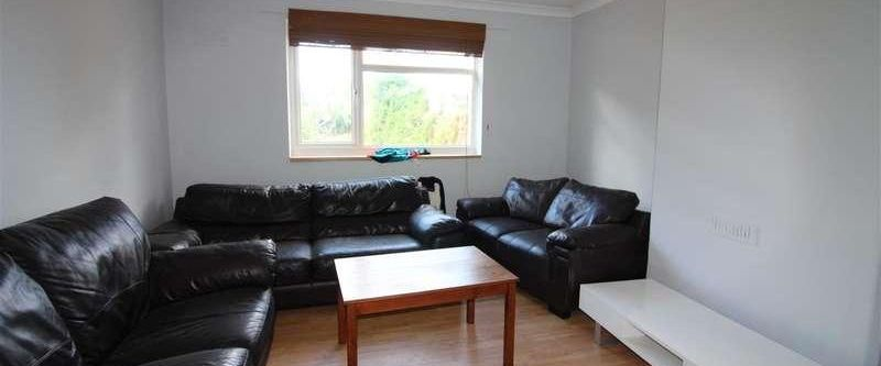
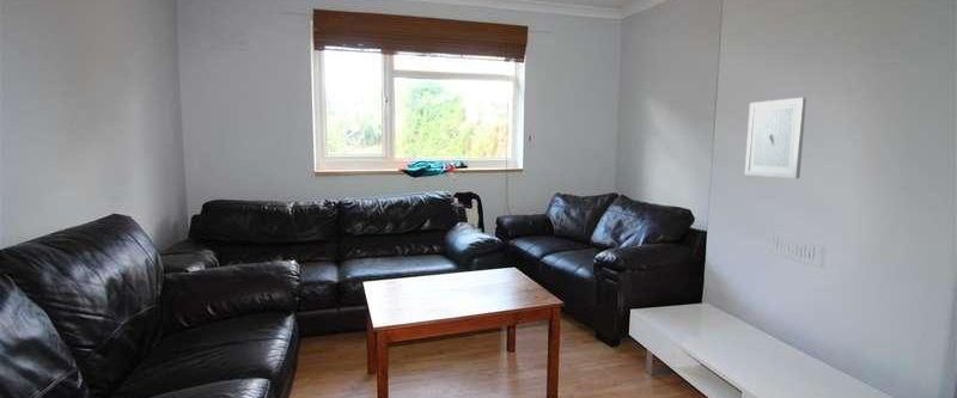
+ wall art [744,97,807,179]
